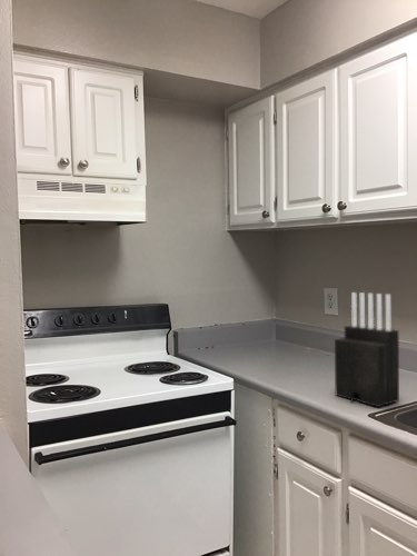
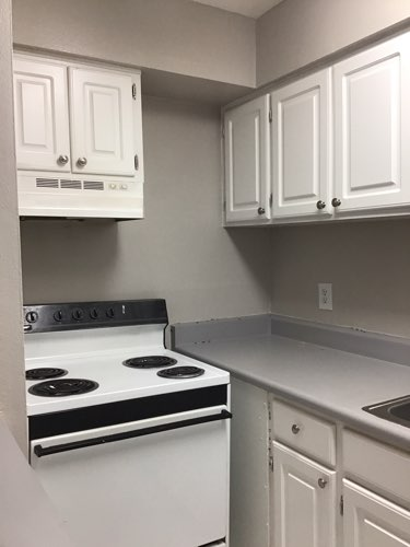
- knife block [334,291,400,408]
